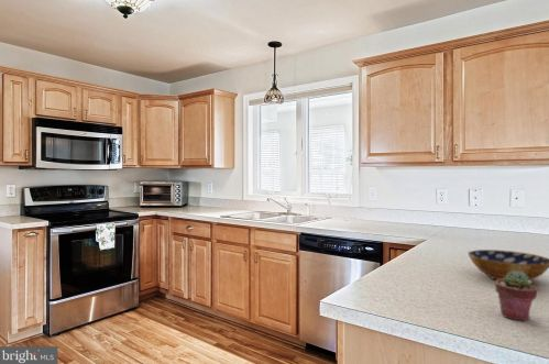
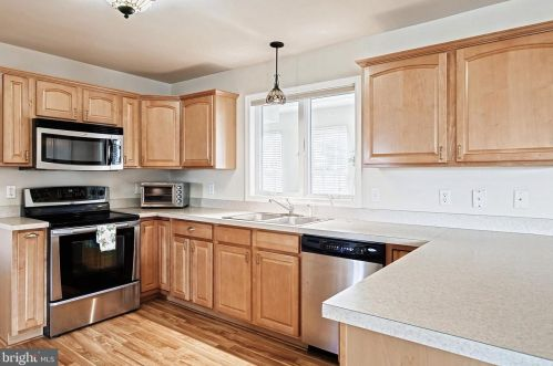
- bowl [466,249,549,282]
- potted succulent [494,271,538,322]
